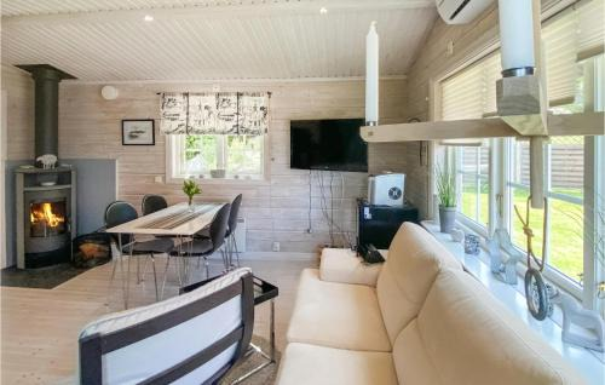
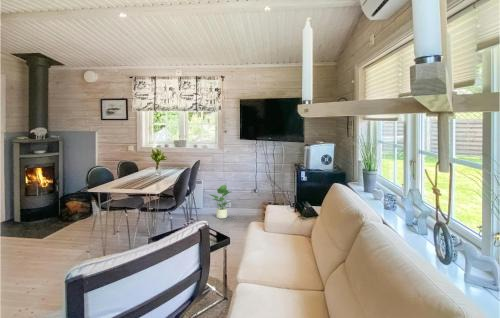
+ potted plant [208,184,232,219]
